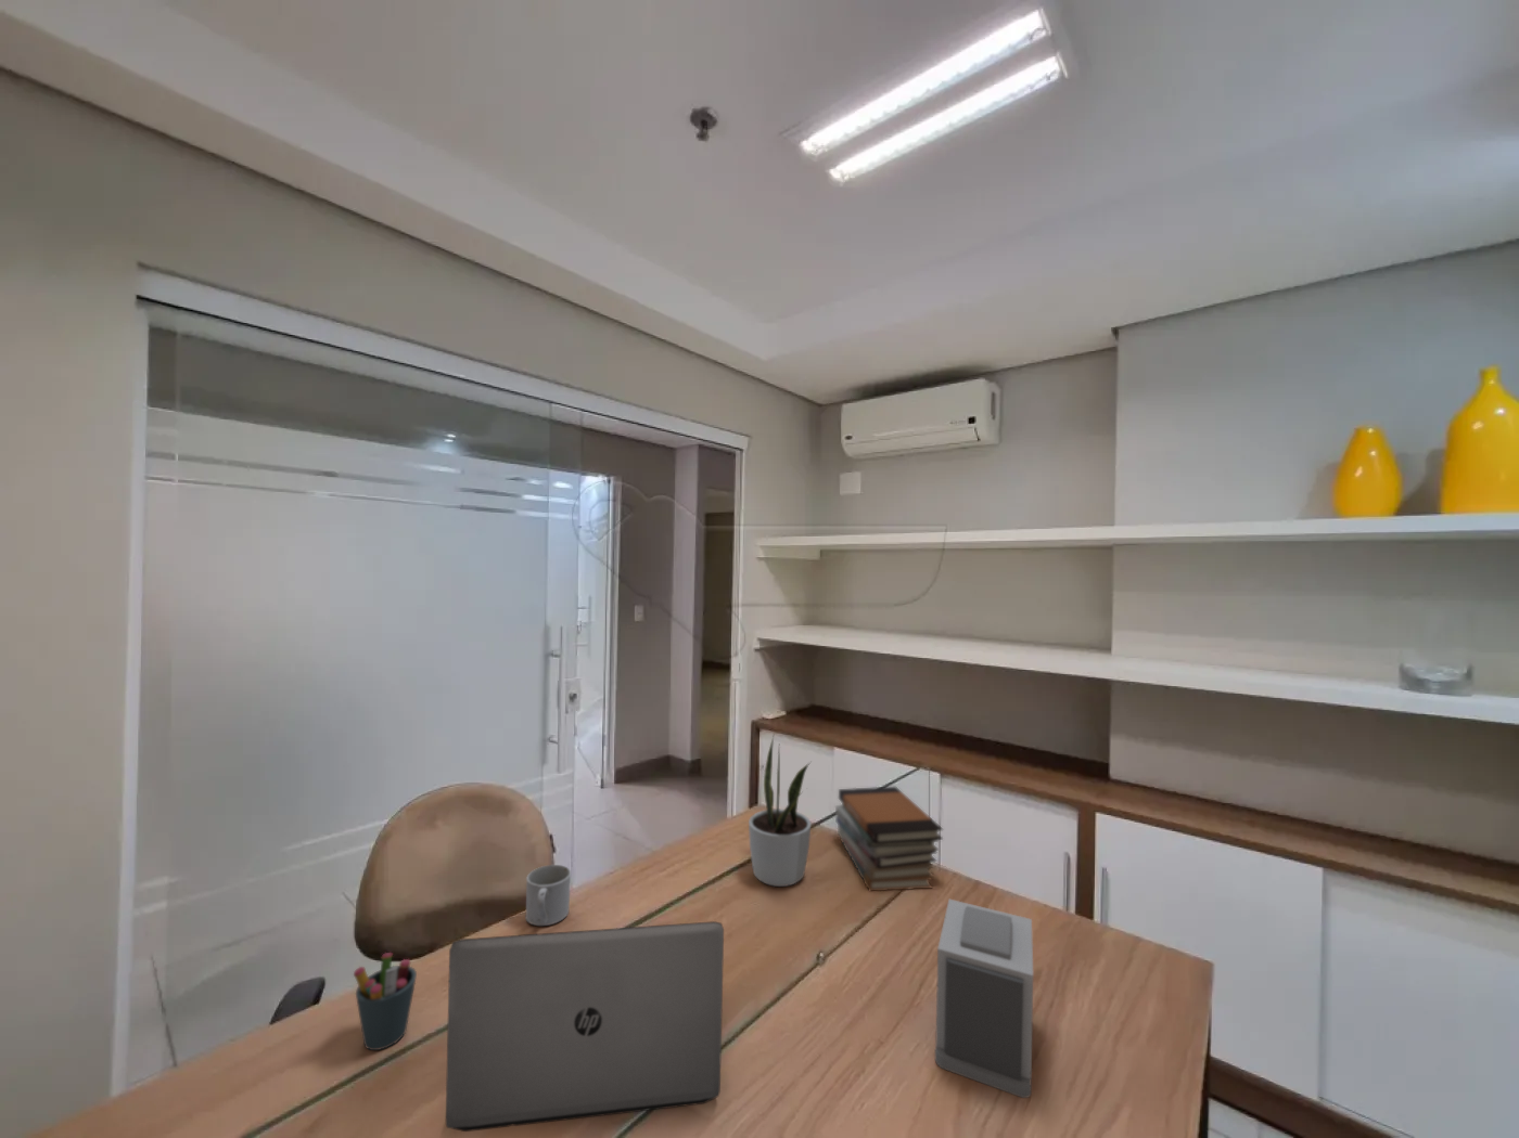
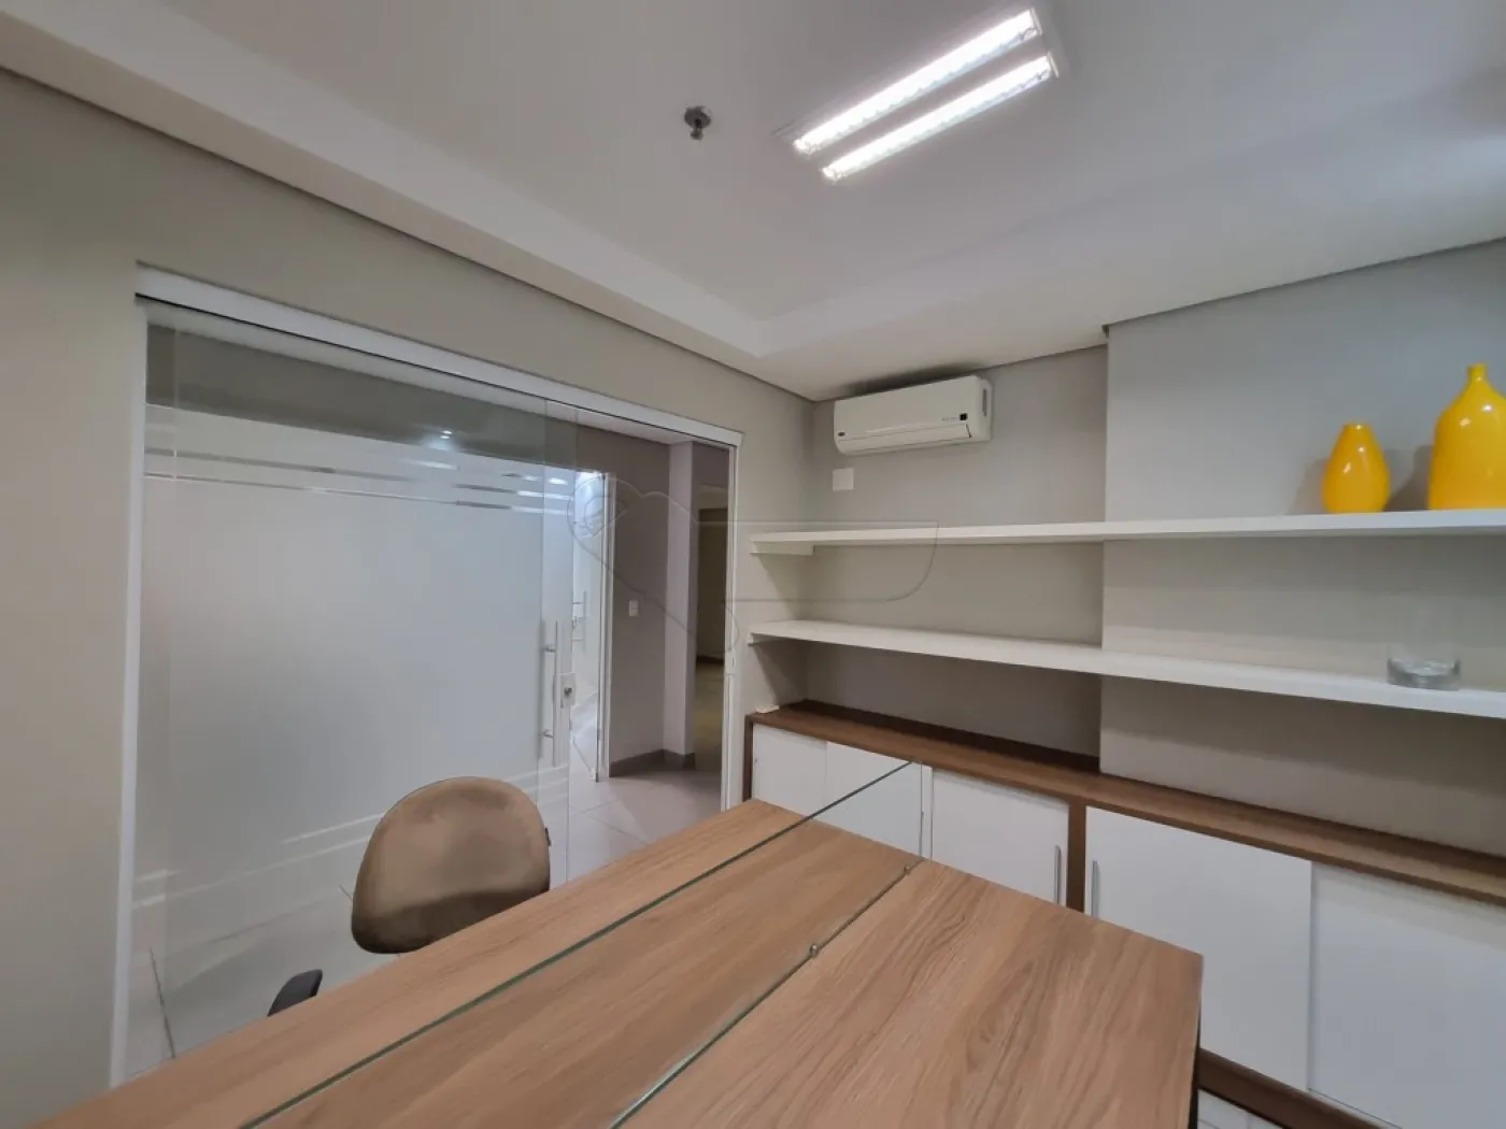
- book stack [835,785,944,892]
- laptop [445,920,725,1132]
- alarm clock [934,899,1035,1099]
- pen holder [353,952,417,1051]
- potted plant [748,732,812,888]
- mug [525,864,572,926]
